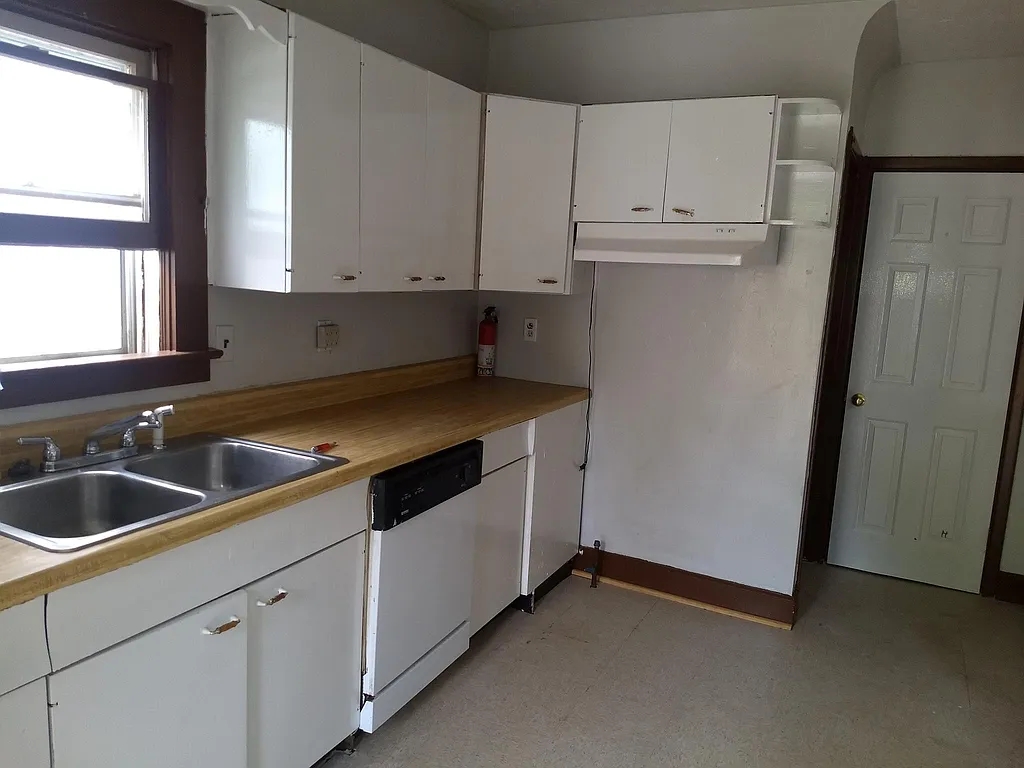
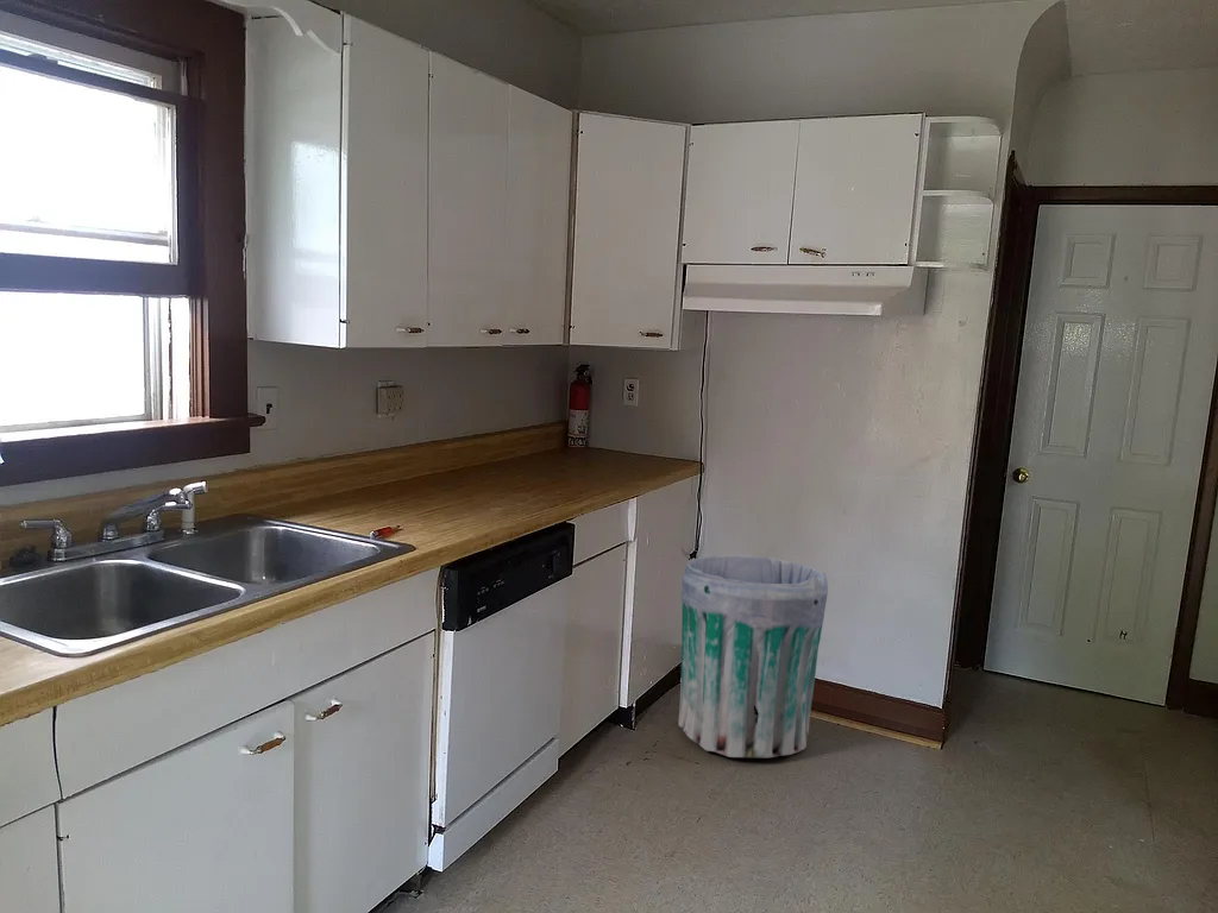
+ trash can [677,554,829,758]
